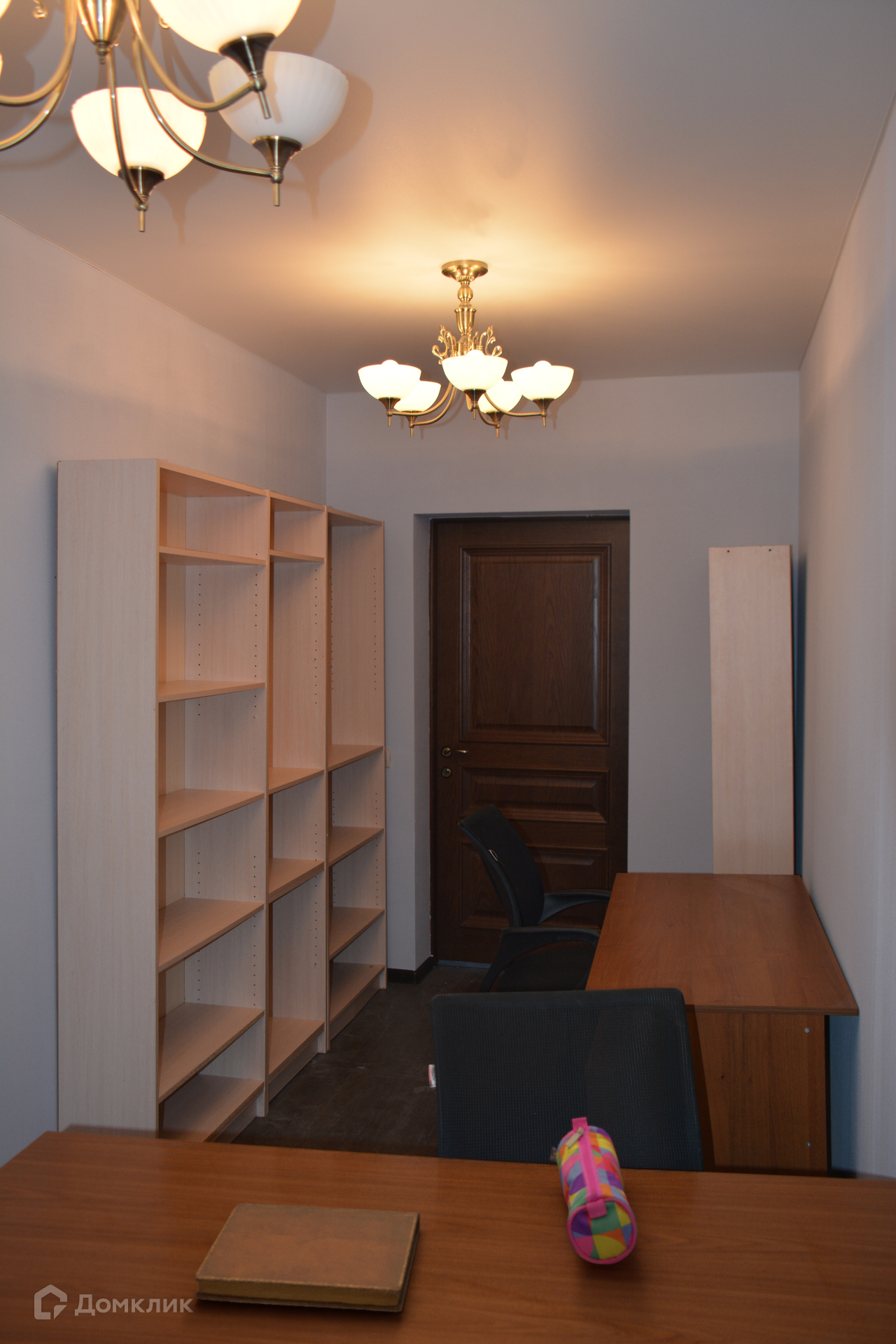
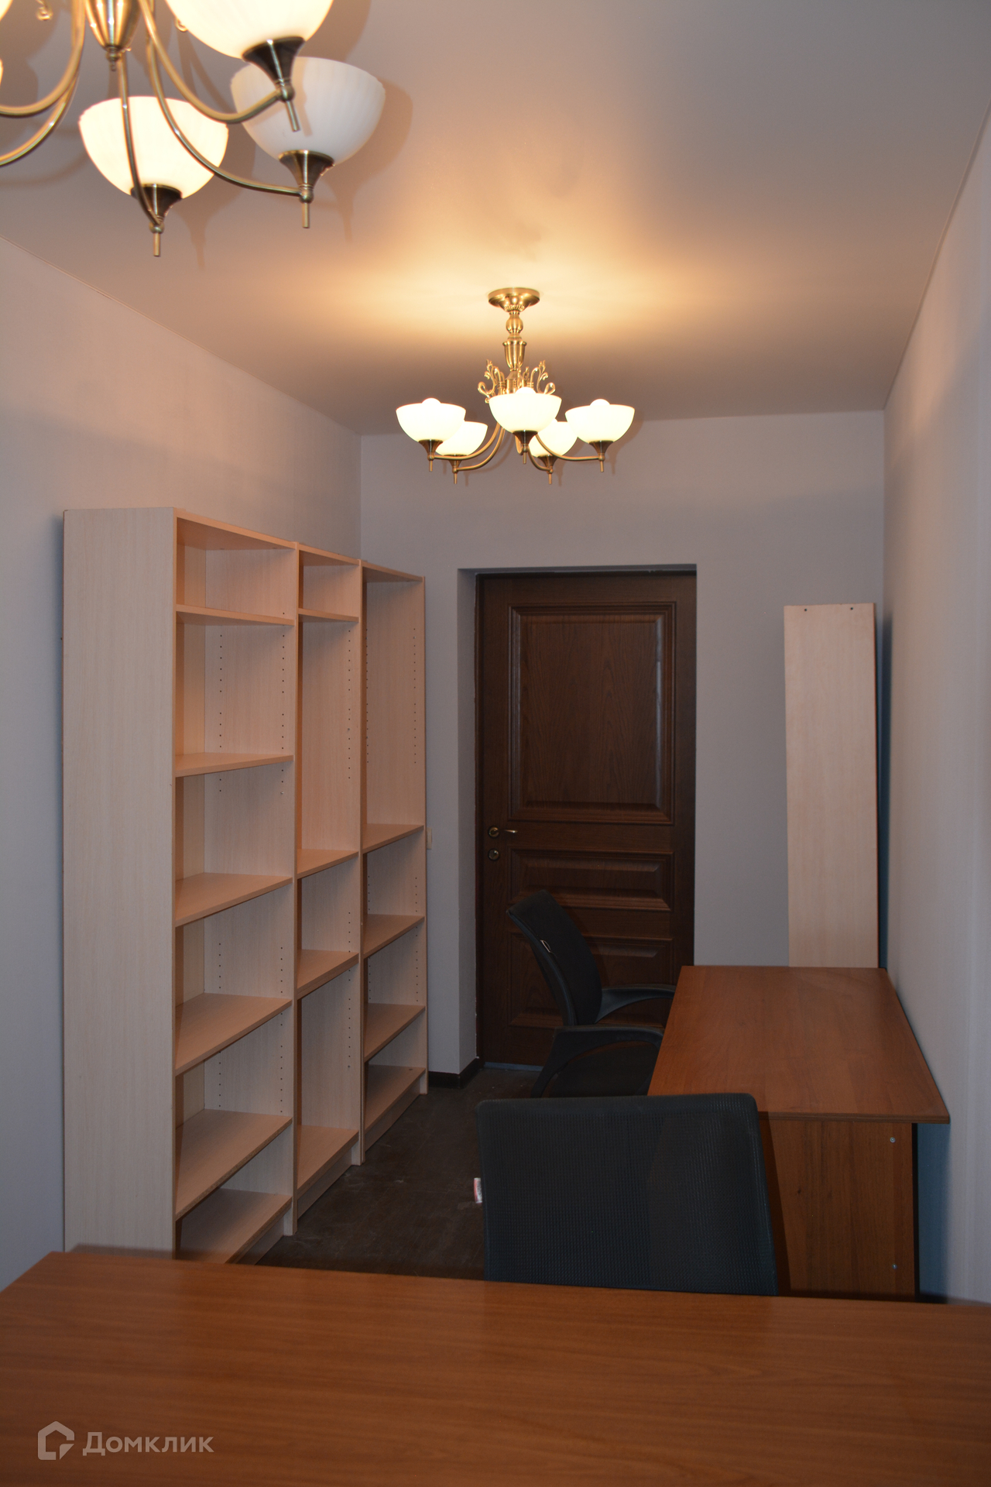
- pencil case [549,1117,638,1265]
- notebook [194,1203,421,1313]
